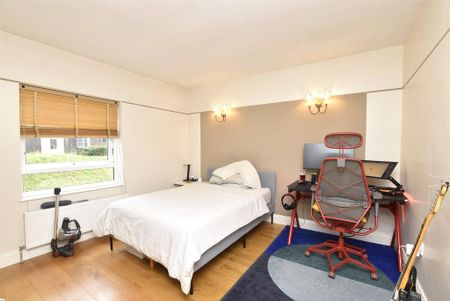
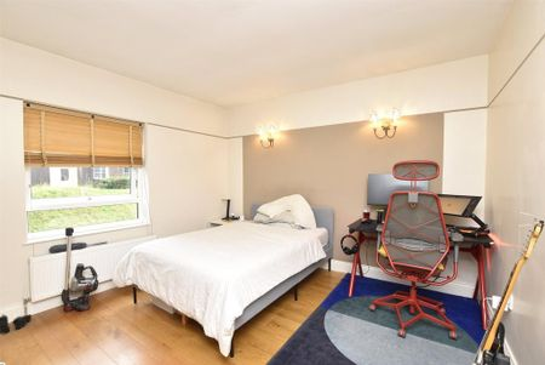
+ boots [0,313,33,335]
